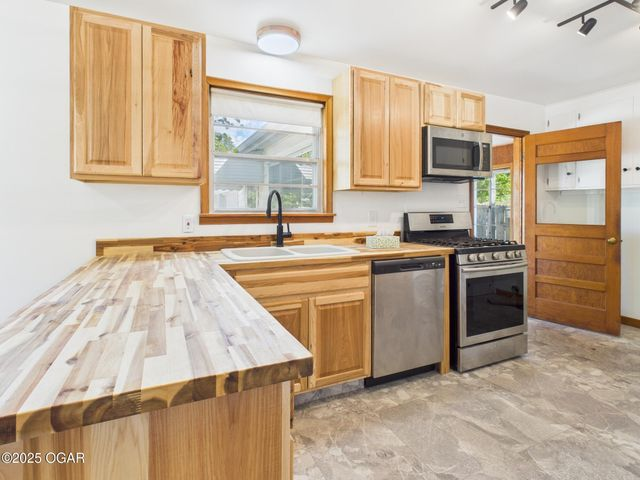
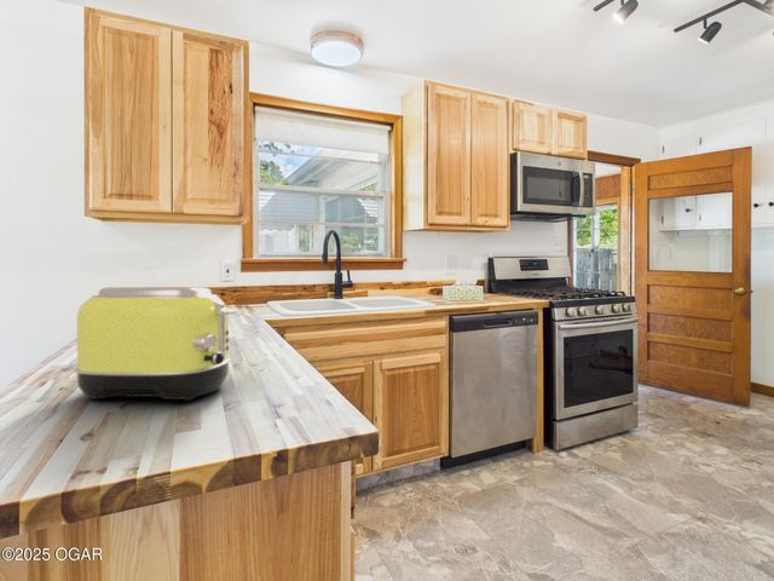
+ toaster [73,286,238,402]
